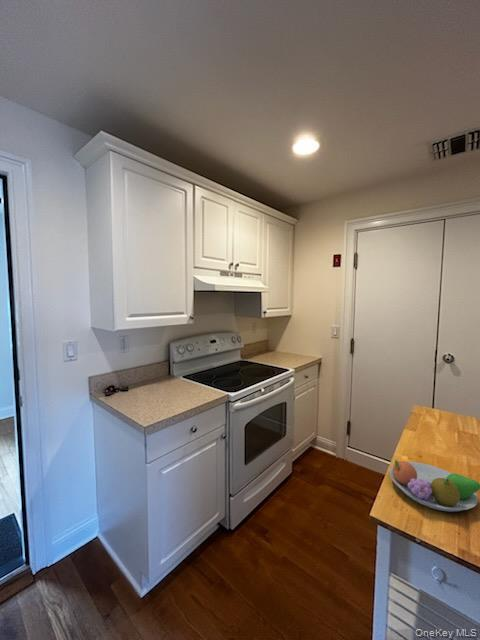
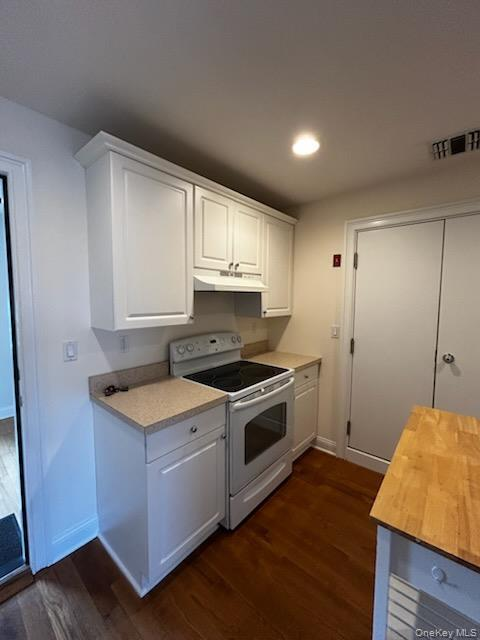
- fruit bowl [389,459,480,513]
